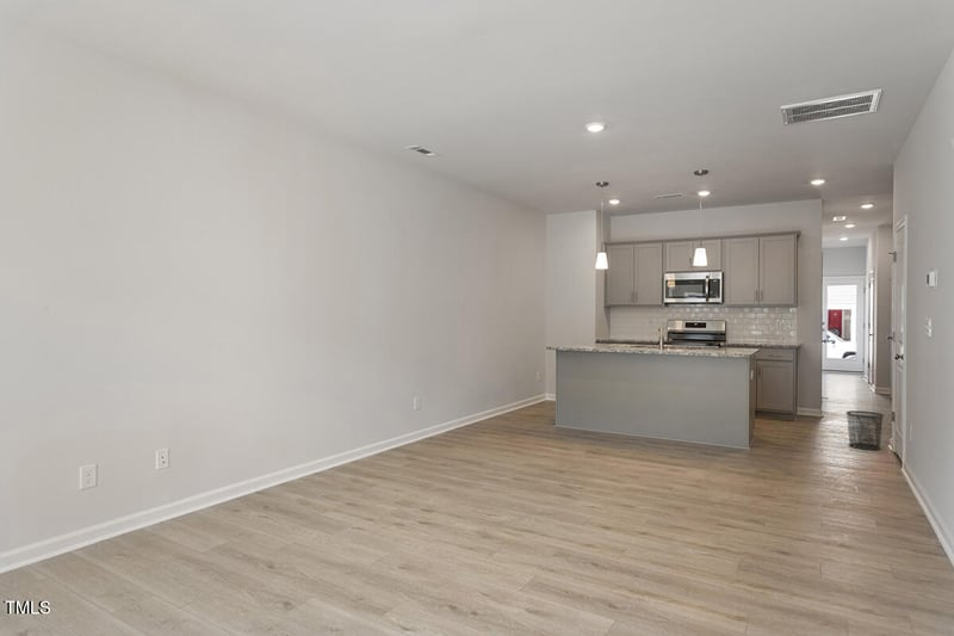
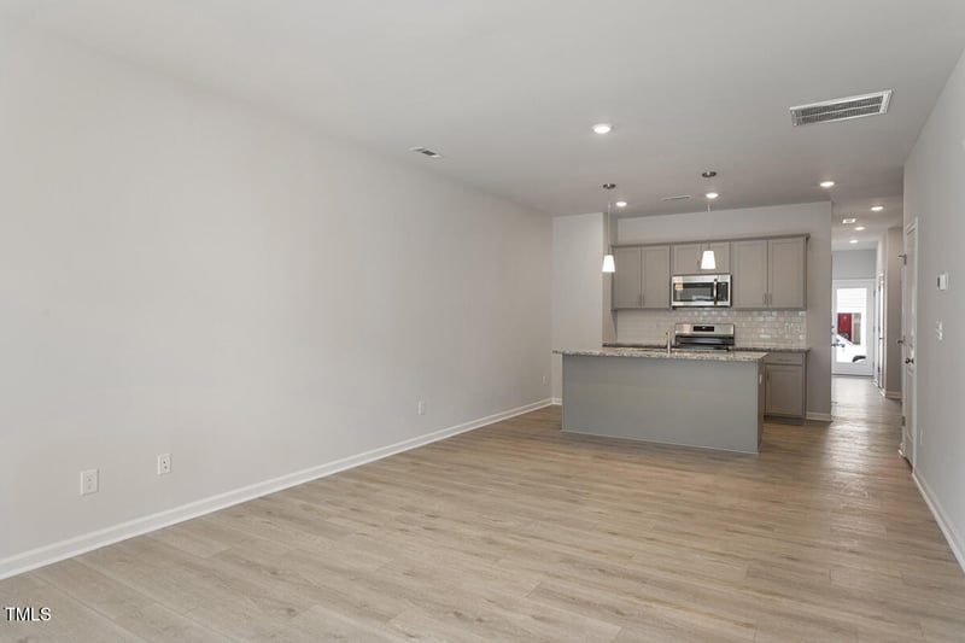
- waste bin [845,409,885,451]
